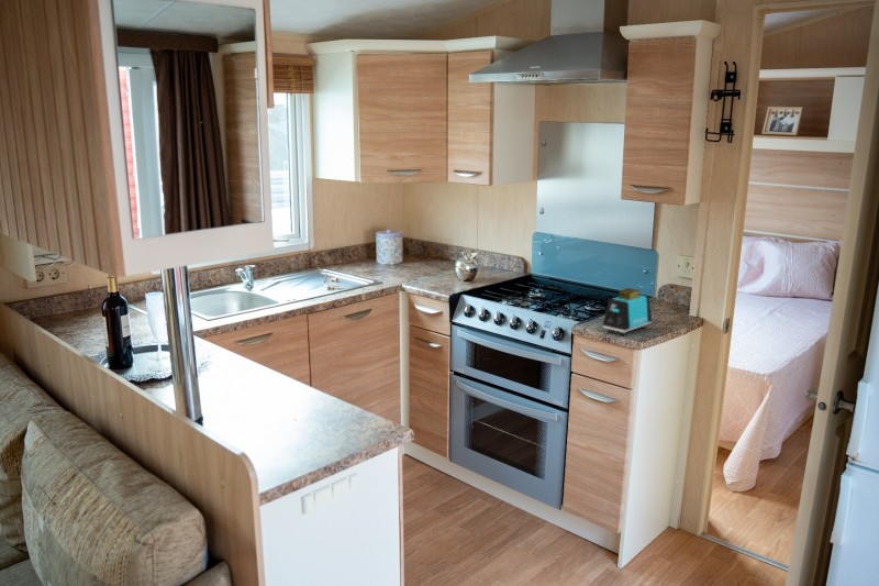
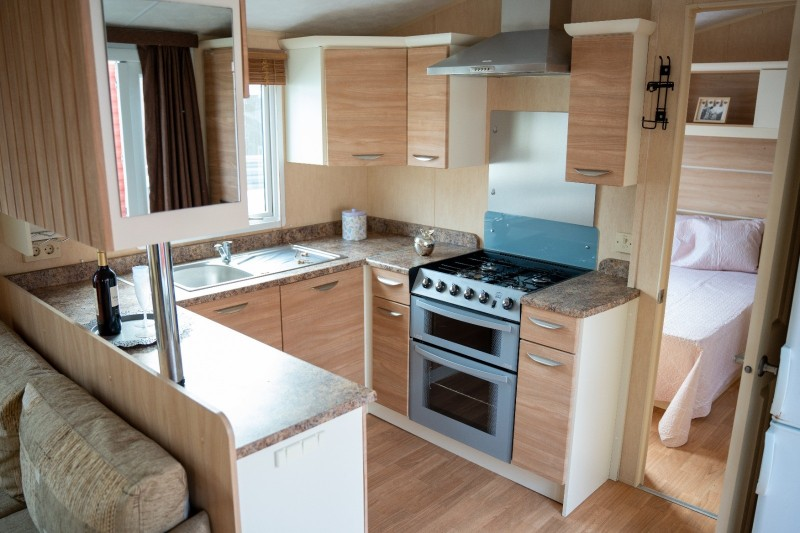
- toaster [601,287,653,336]
